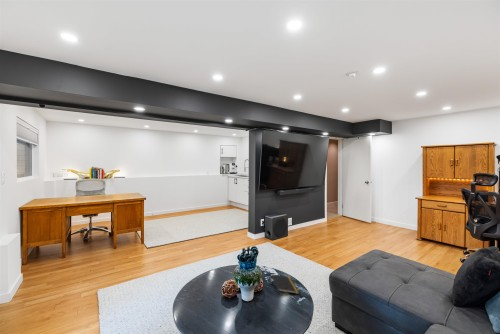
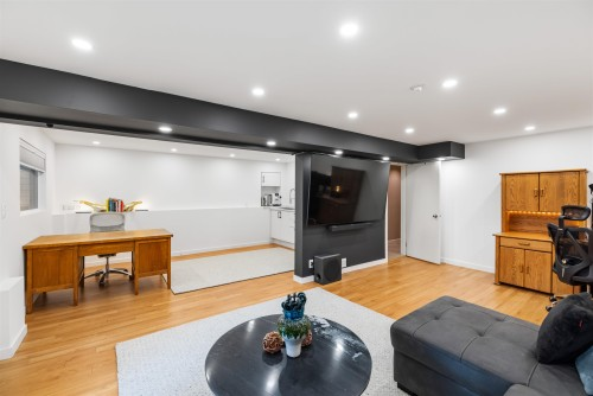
- notepad [270,273,300,297]
